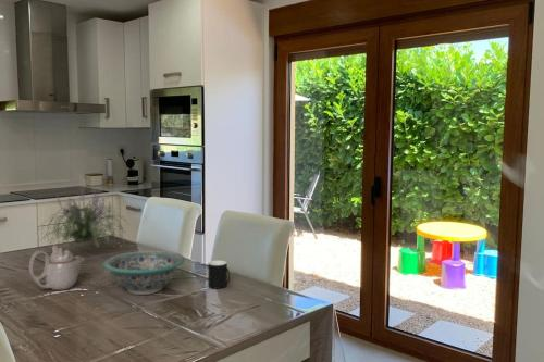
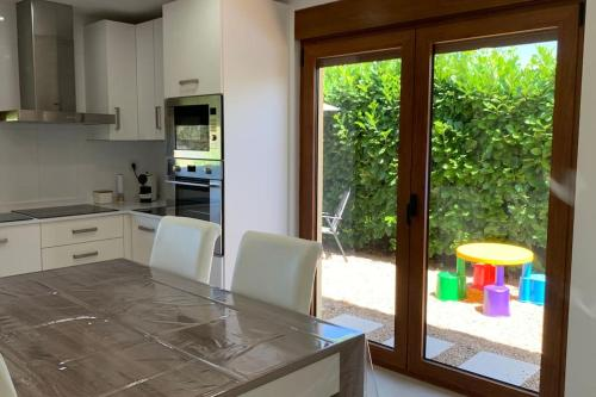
- decorative bowl [101,250,186,296]
- cup [207,260,231,289]
- teapot [28,244,86,291]
- plant [34,185,129,251]
